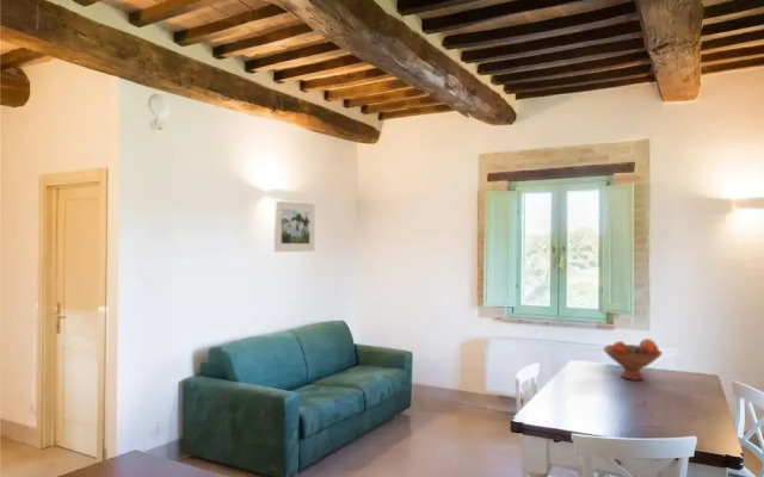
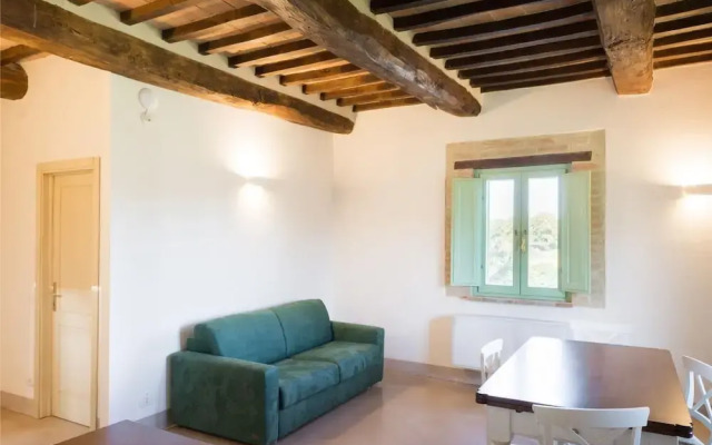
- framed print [273,199,316,253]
- fruit bowl [602,337,664,382]
